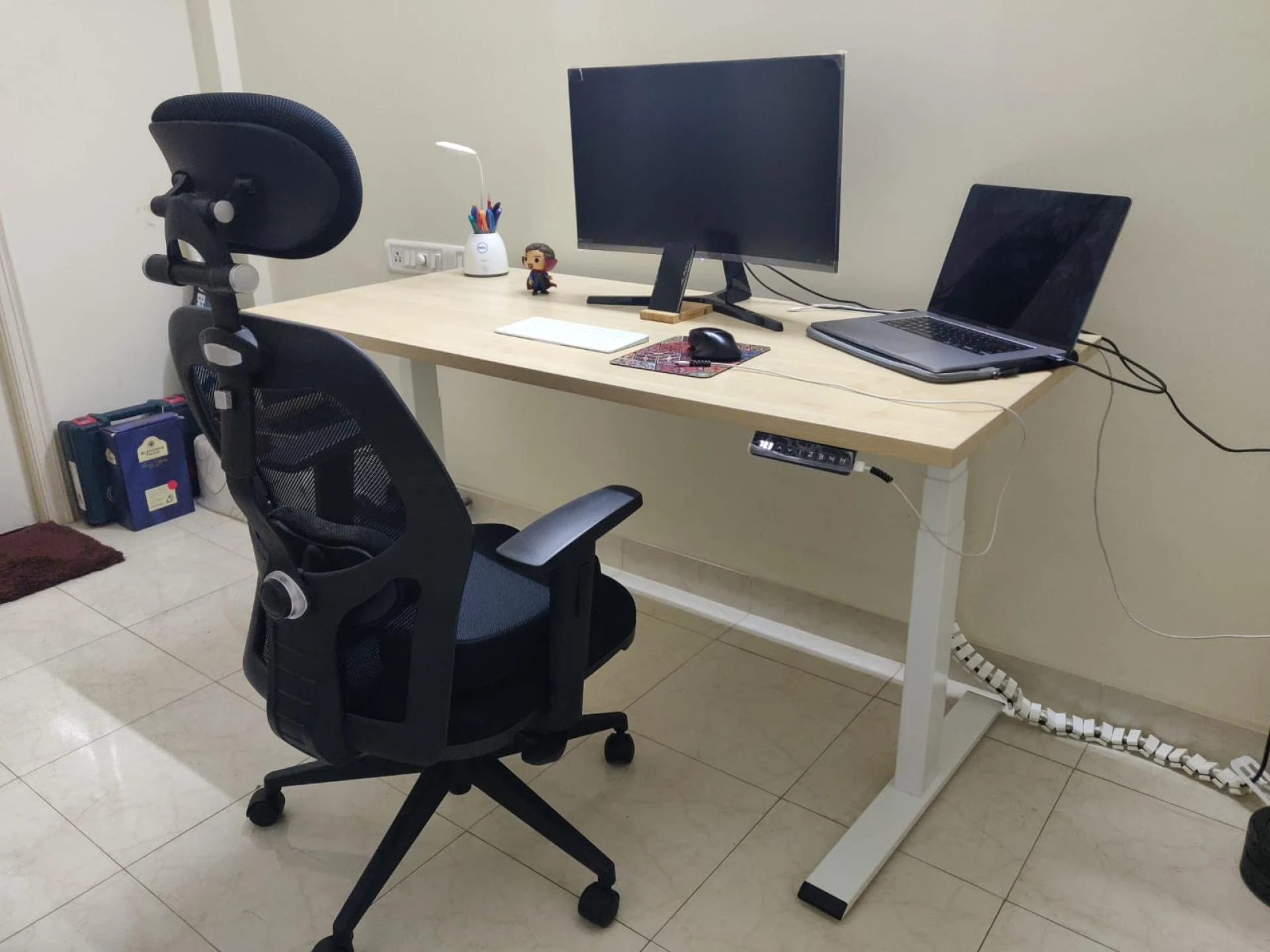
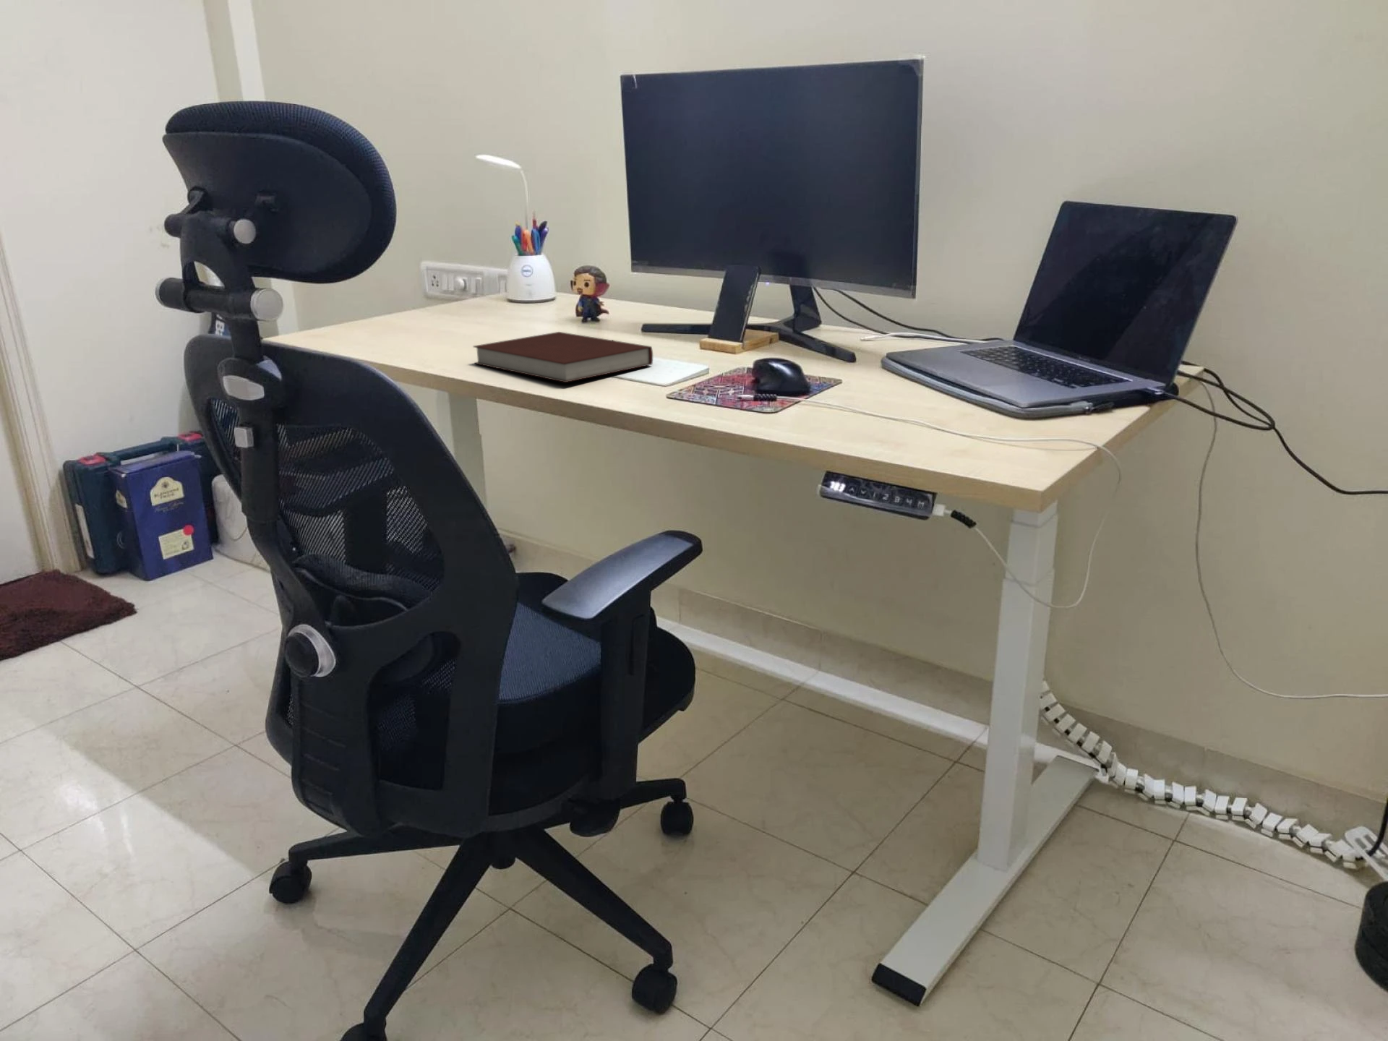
+ notebook [472,331,654,383]
